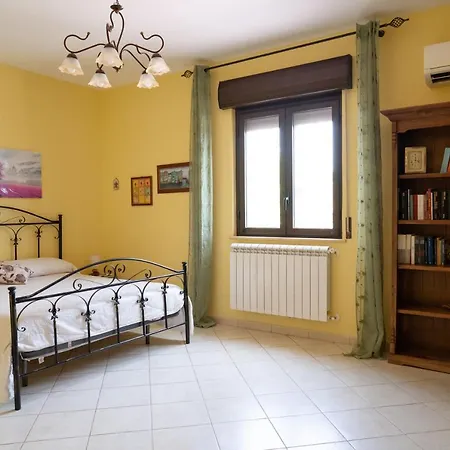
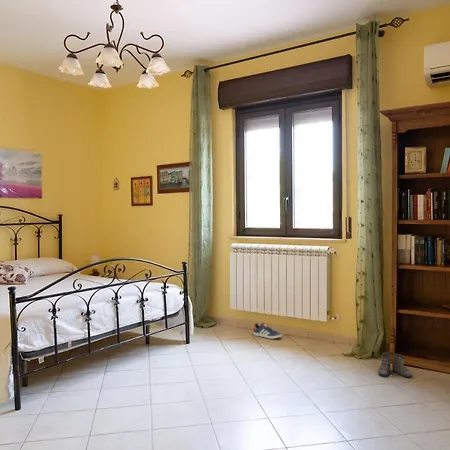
+ boots [375,352,413,379]
+ sneaker [252,322,283,340]
